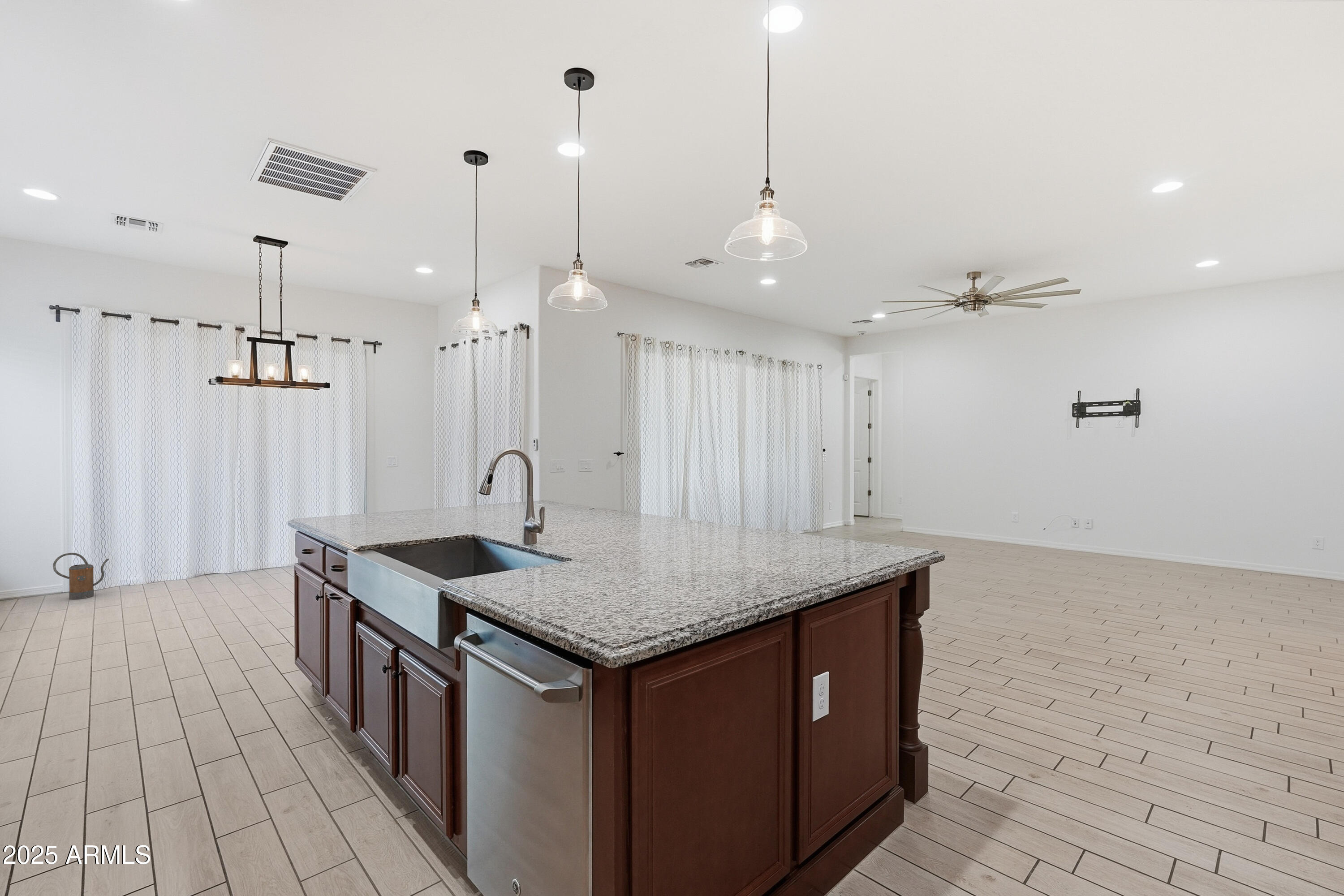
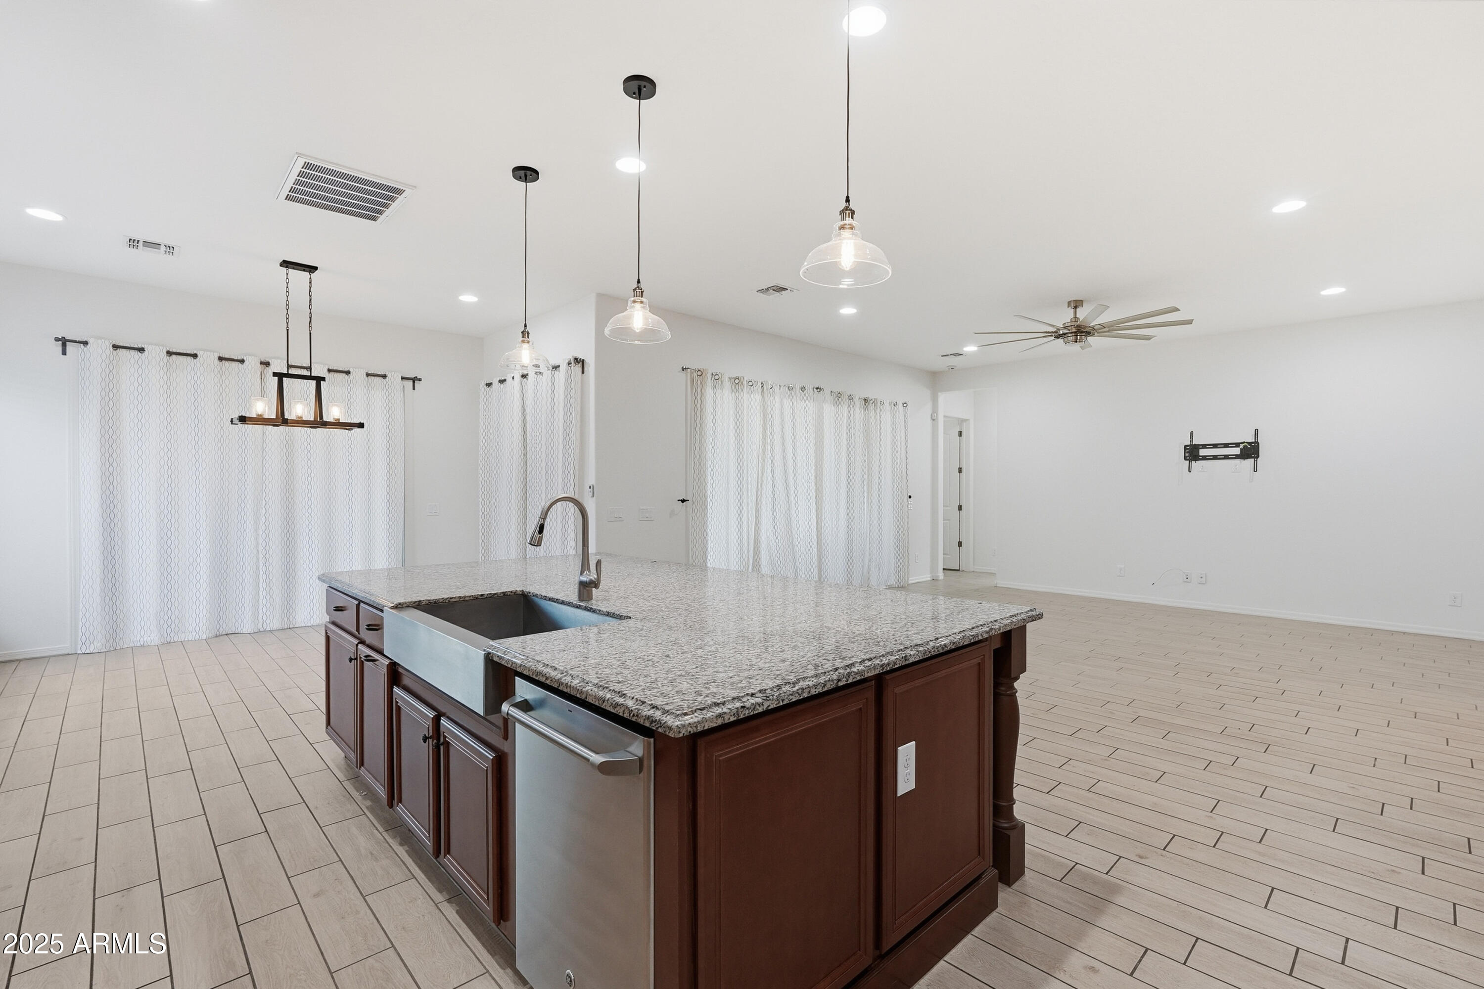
- watering can [52,552,110,600]
